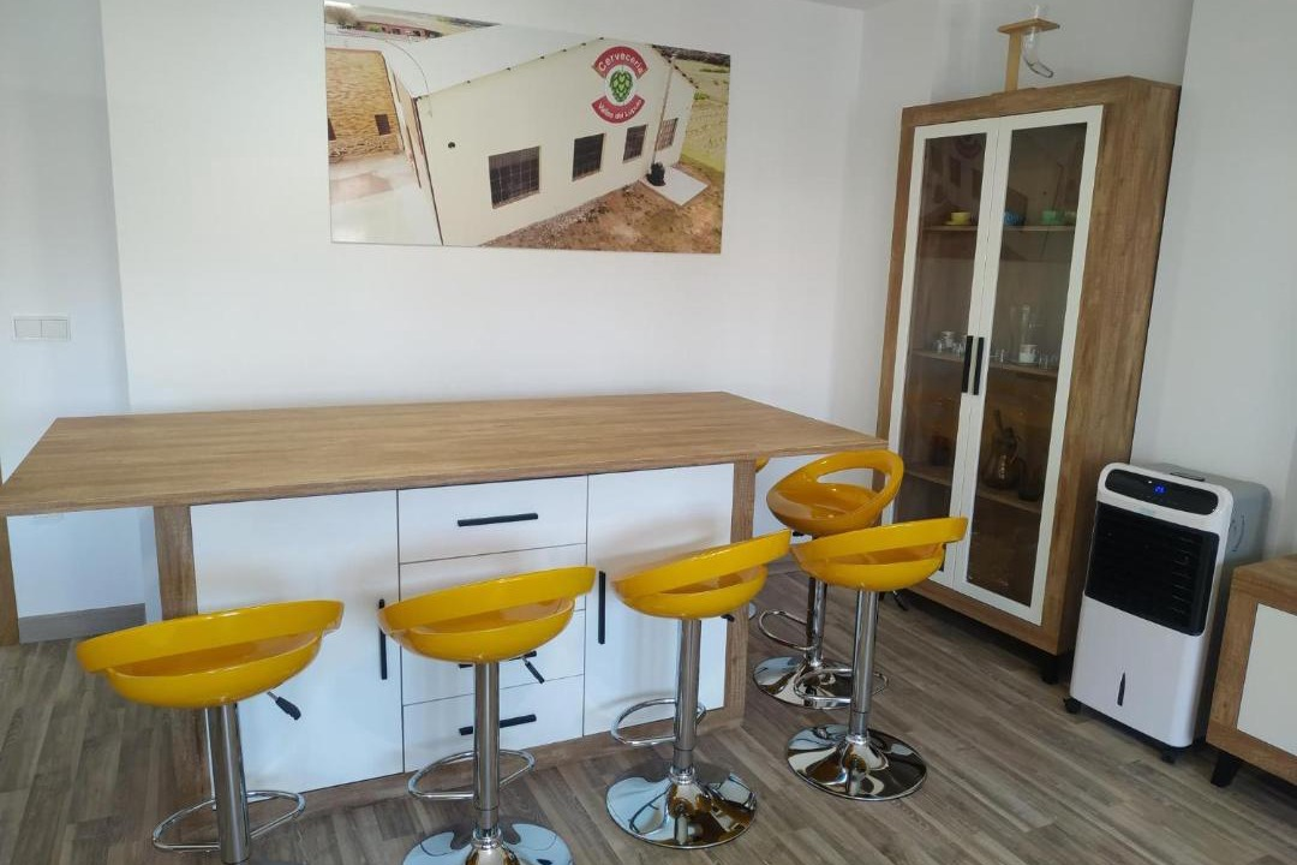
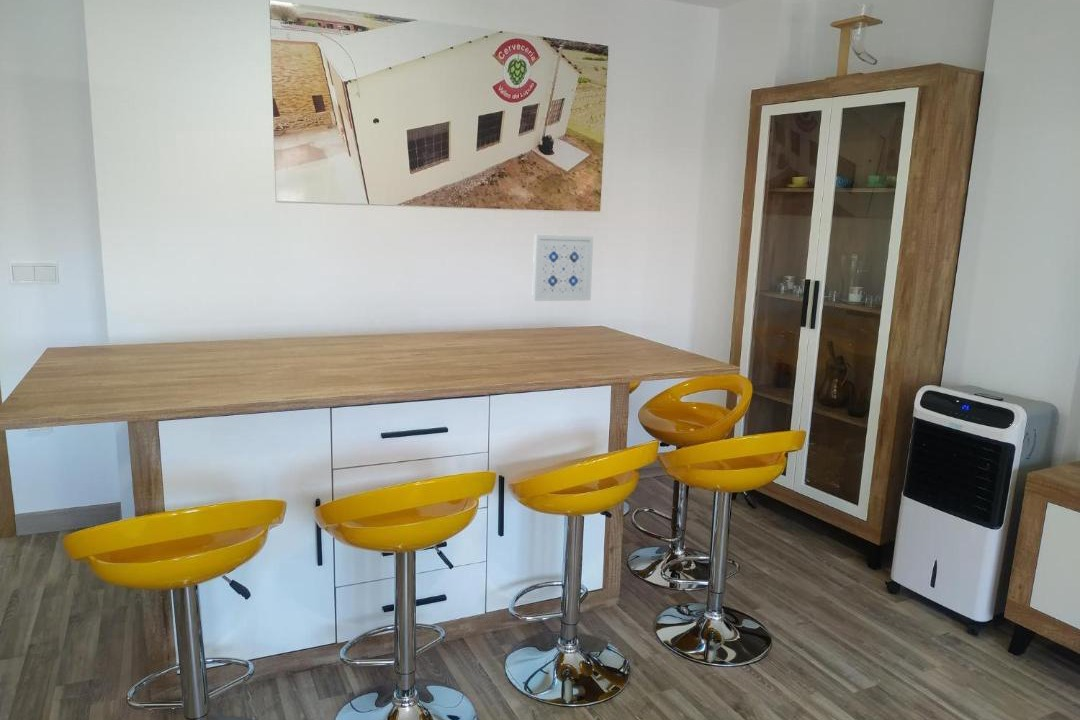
+ wall art [531,234,594,302]
